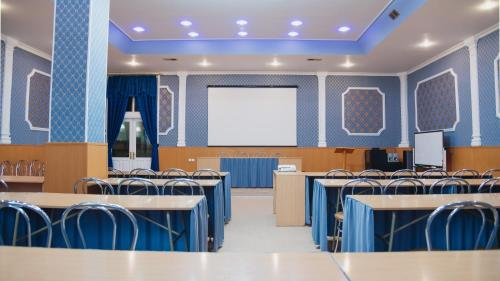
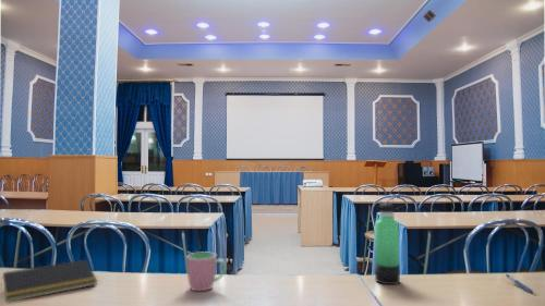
+ cup [186,250,228,292]
+ notepad [0,259,98,304]
+ pen [505,273,534,294]
+ thermos bottle [374,195,401,285]
